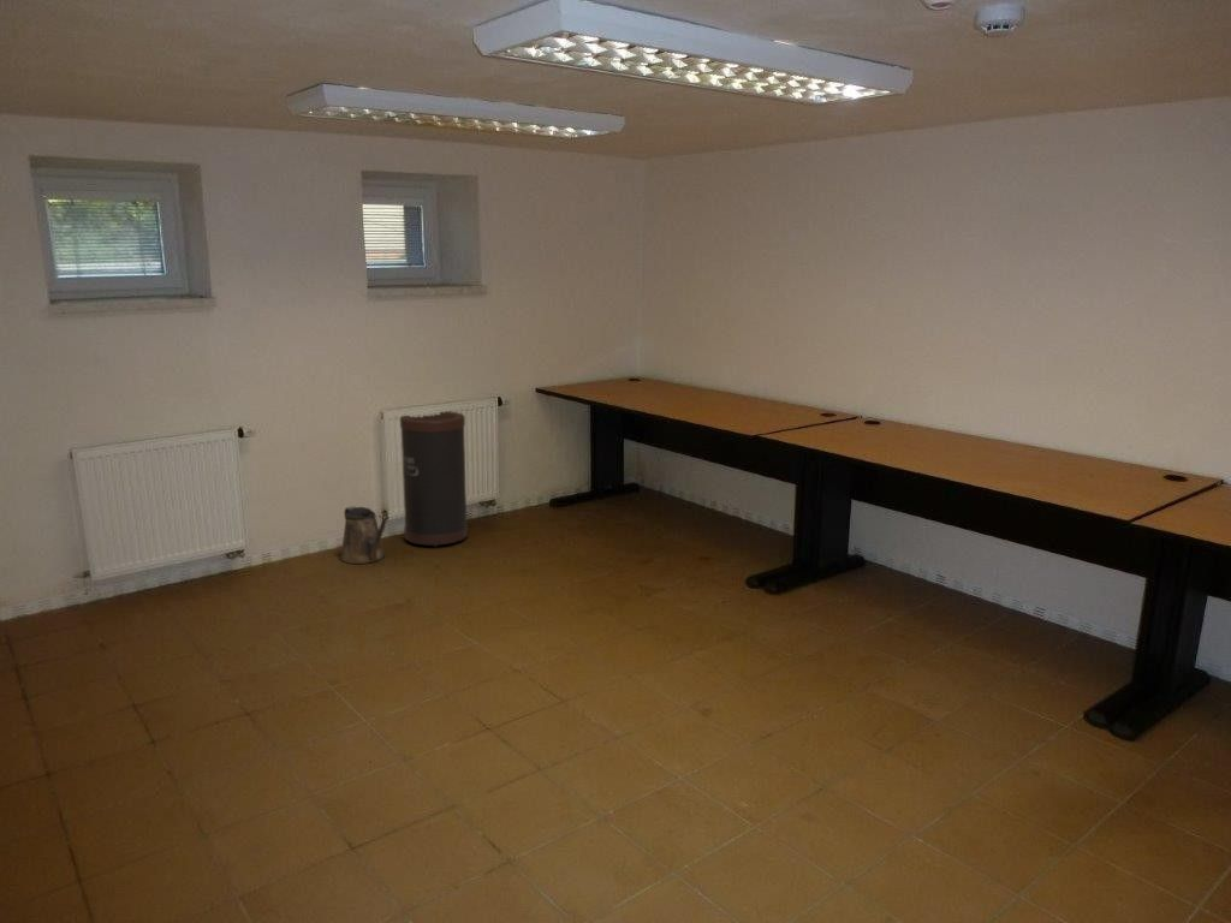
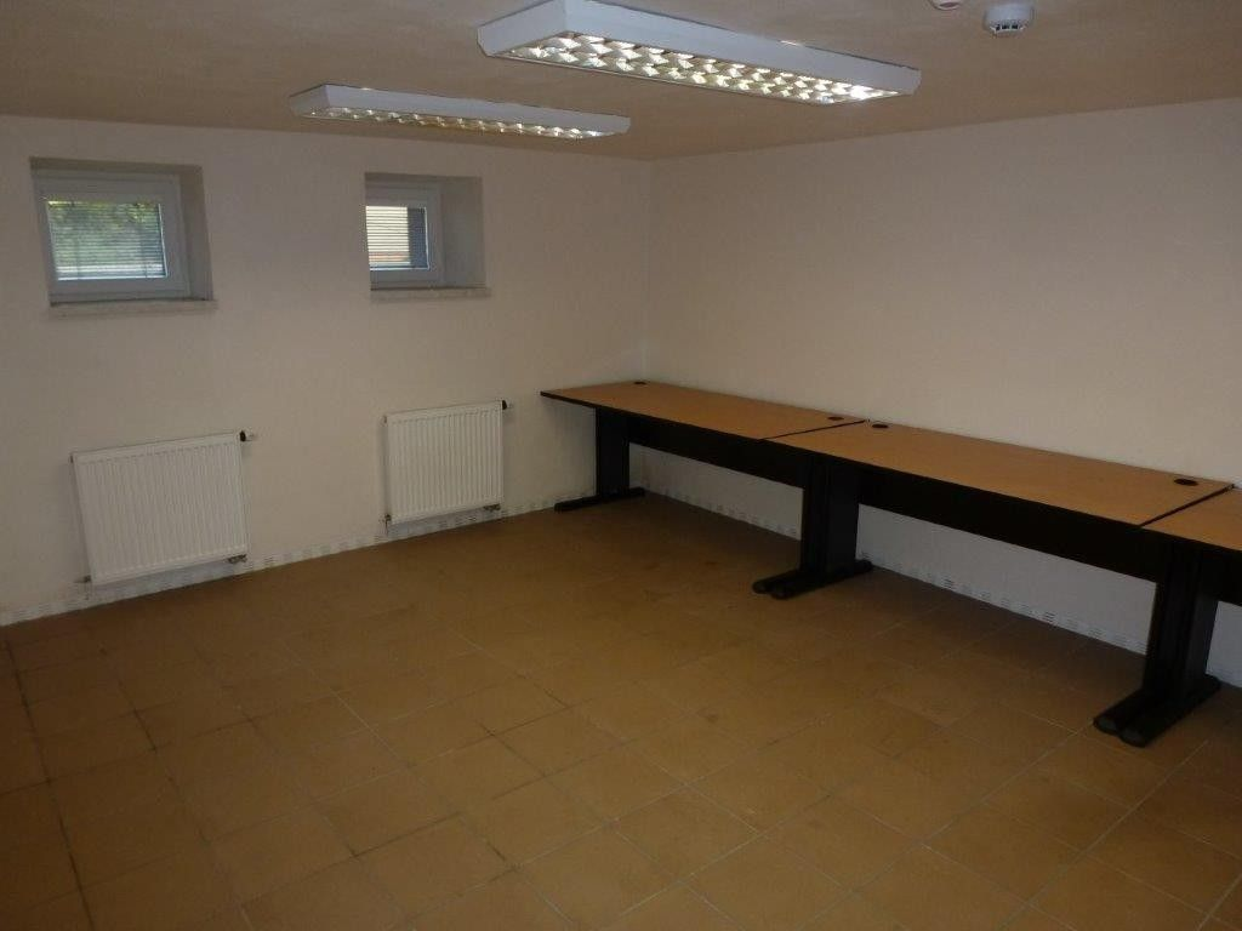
- trash can [399,410,469,548]
- watering can [339,505,391,565]
